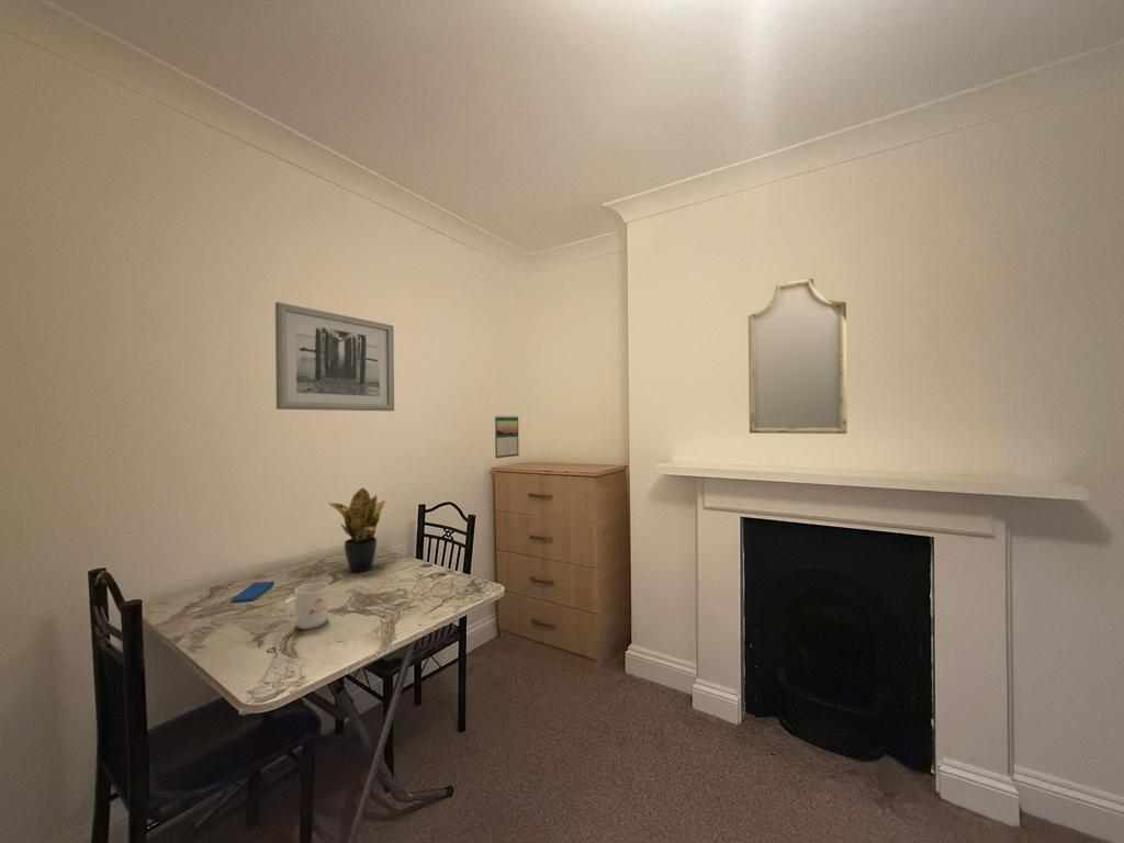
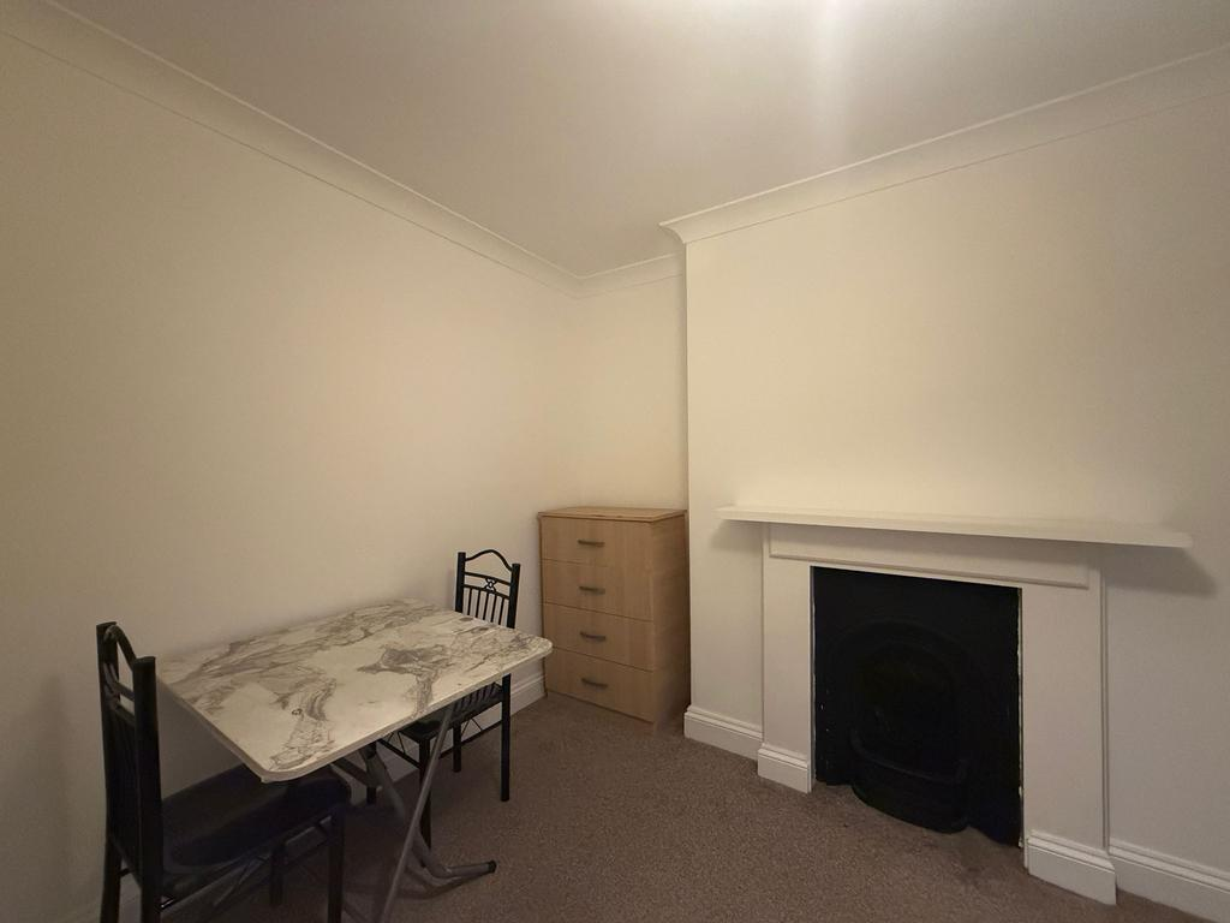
- wall art [274,301,395,412]
- calendar [494,414,520,459]
- home mirror [748,278,848,435]
- smartphone [231,581,276,603]
- mug [283,581,329,630]
- potted plant [326,486,386,573]
